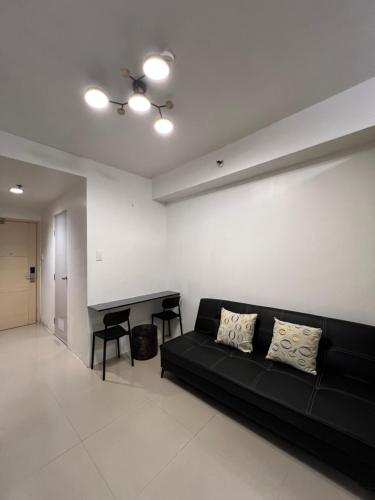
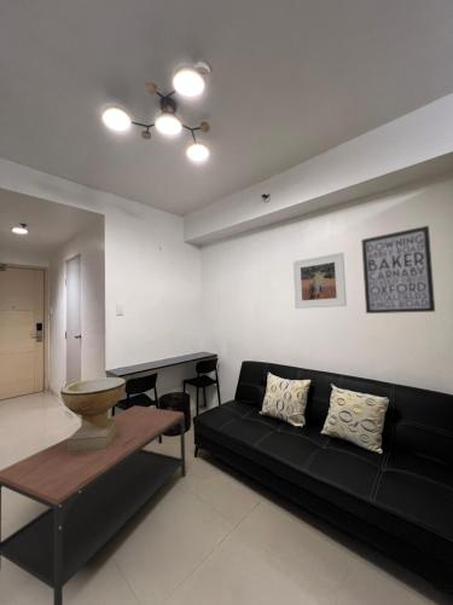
+ coffee table [0,404,187,605]
+ wall art [360,225,436,315]
+ decorative bowl [59,376,127,453]
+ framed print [292,252,348,310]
